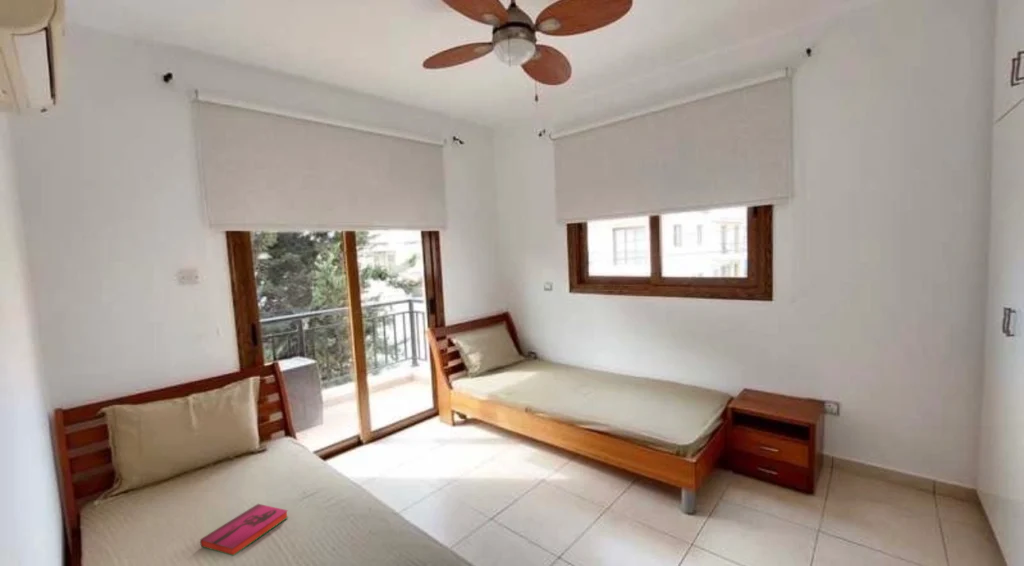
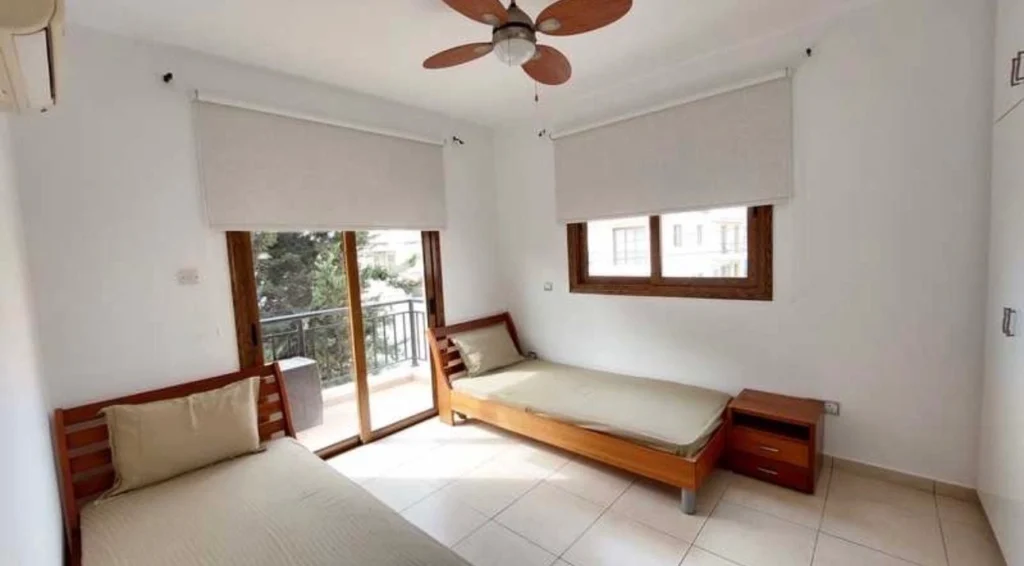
- hardback book [199,503,289,557]
